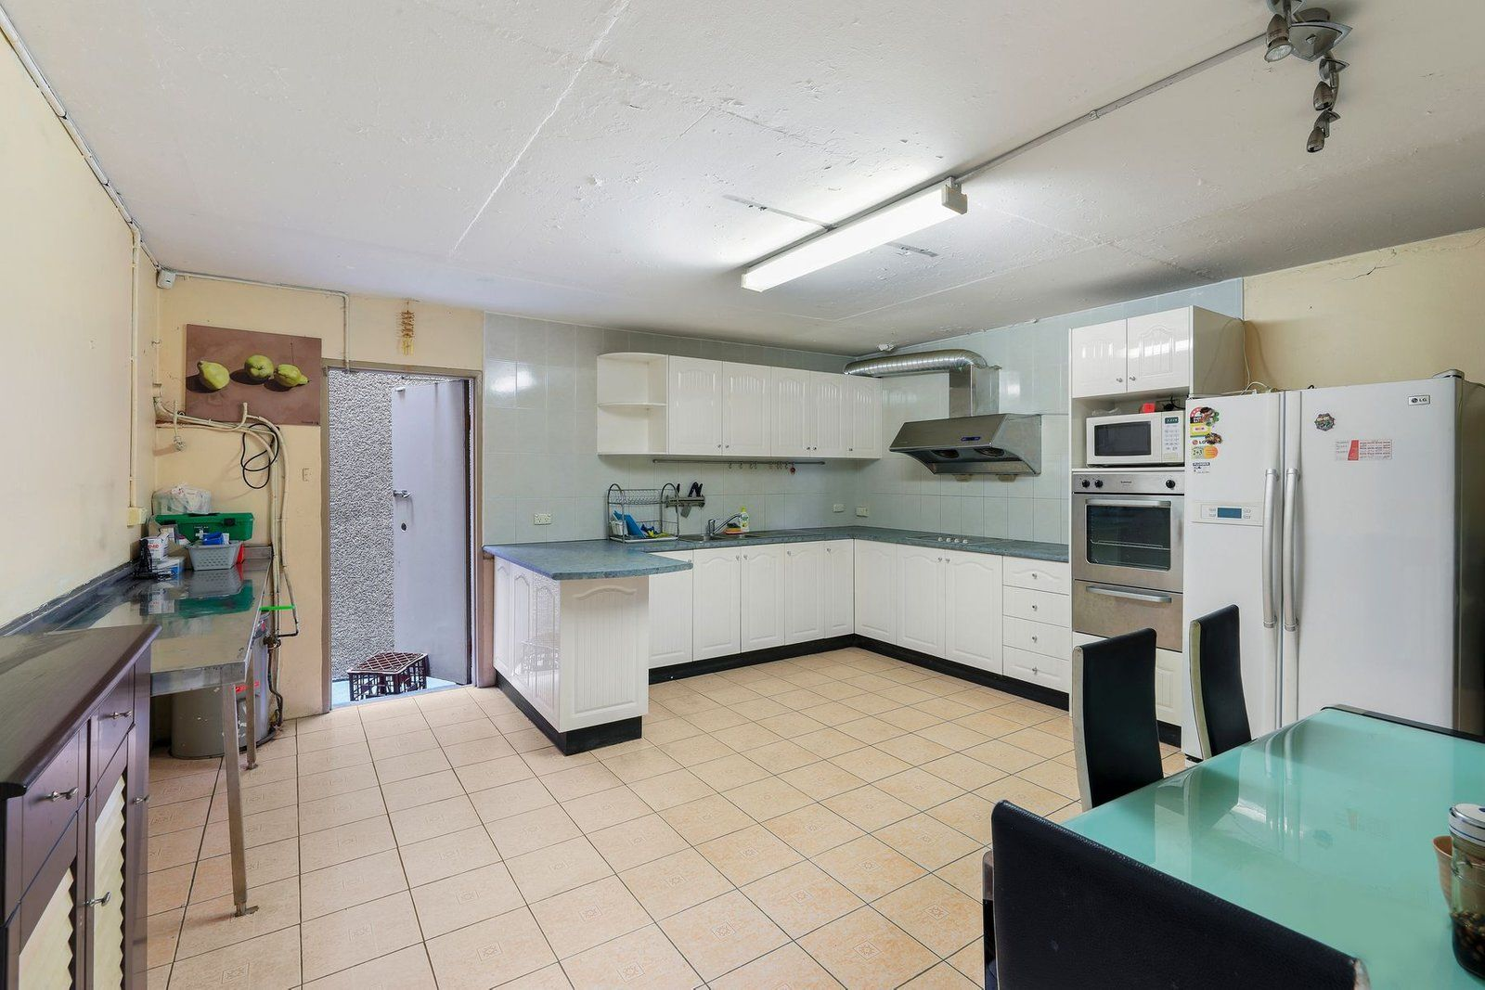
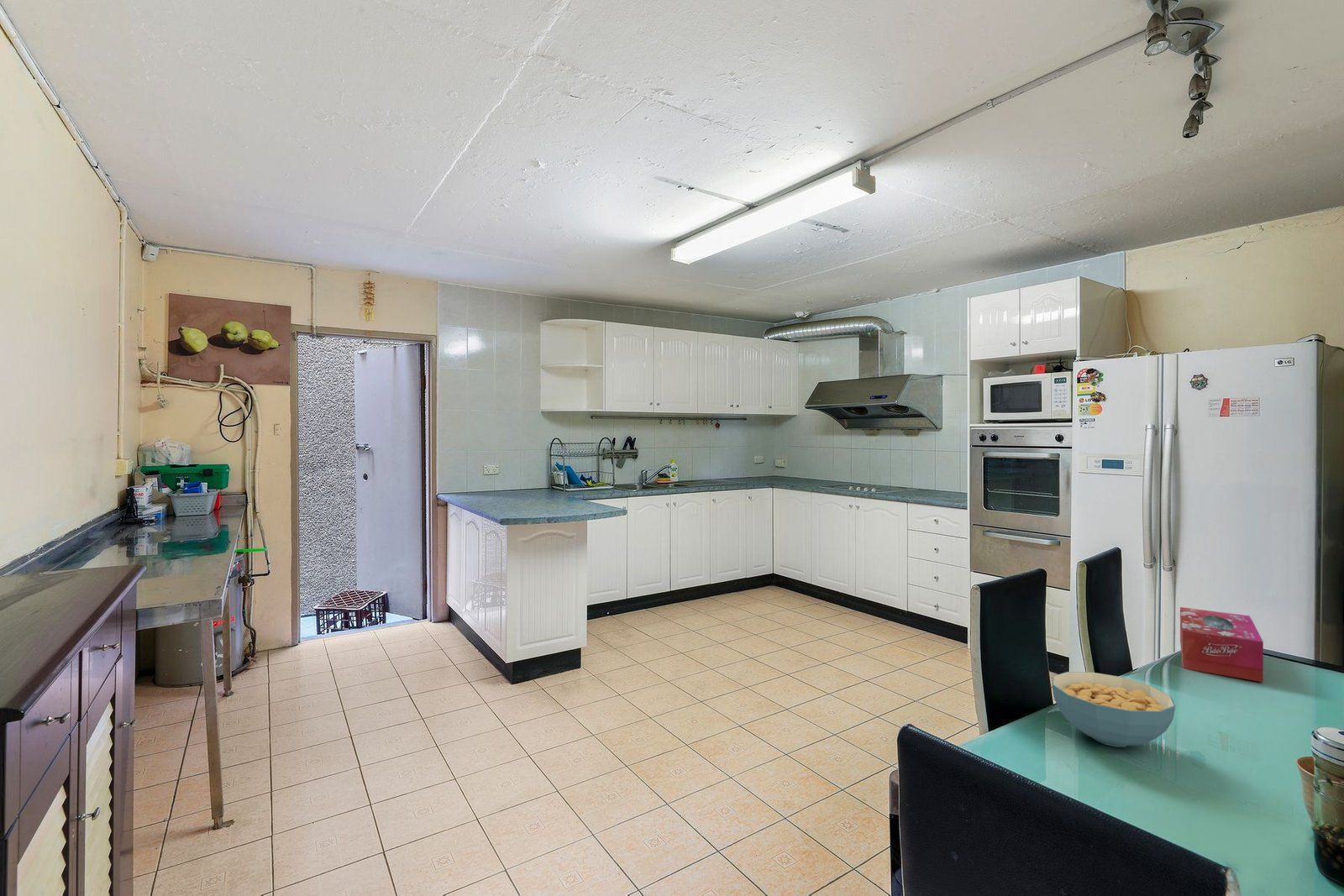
+ tissue box [1179,606,1264,683]
+ cereal bowl [1051,671,1176,748]
